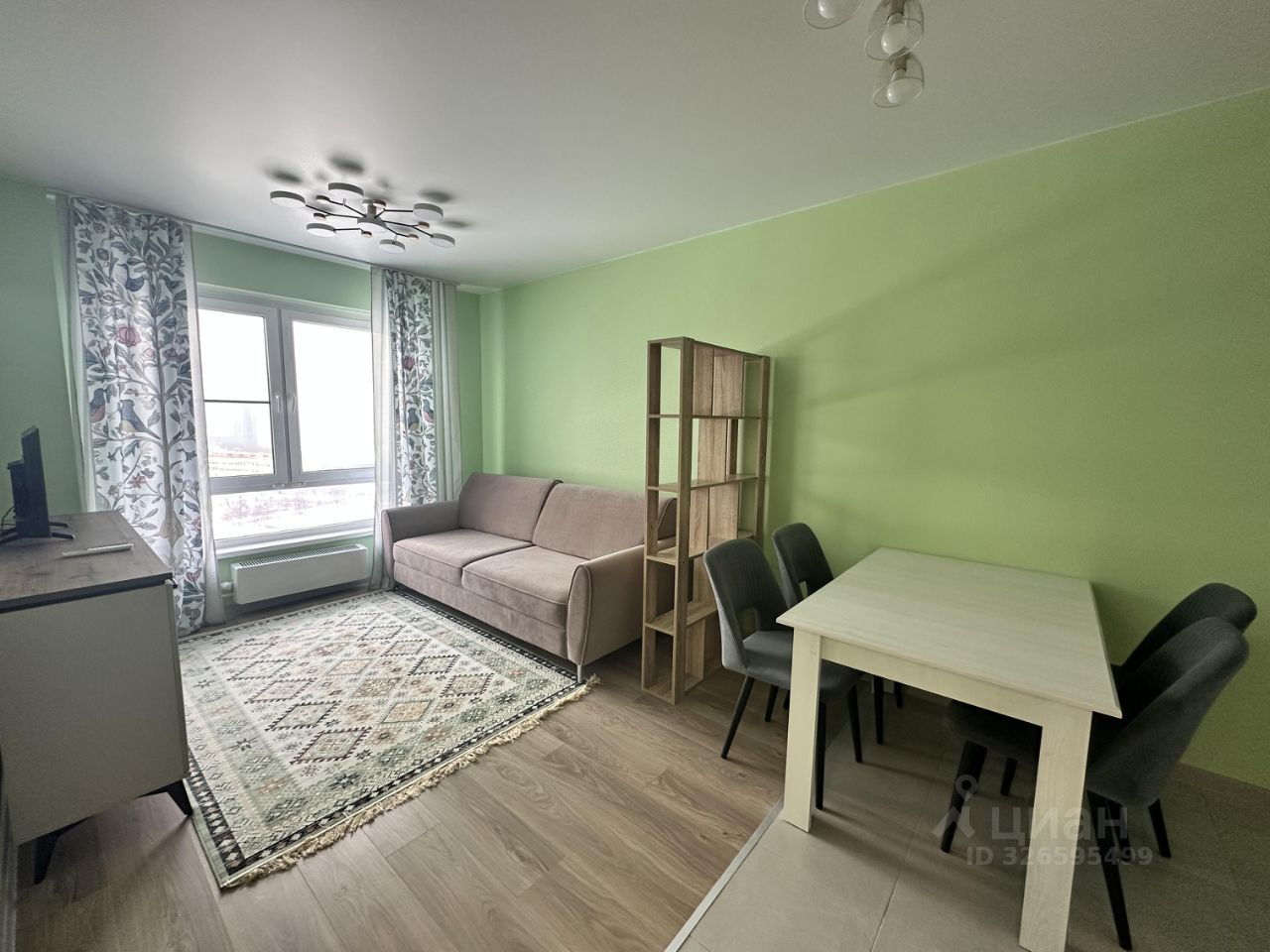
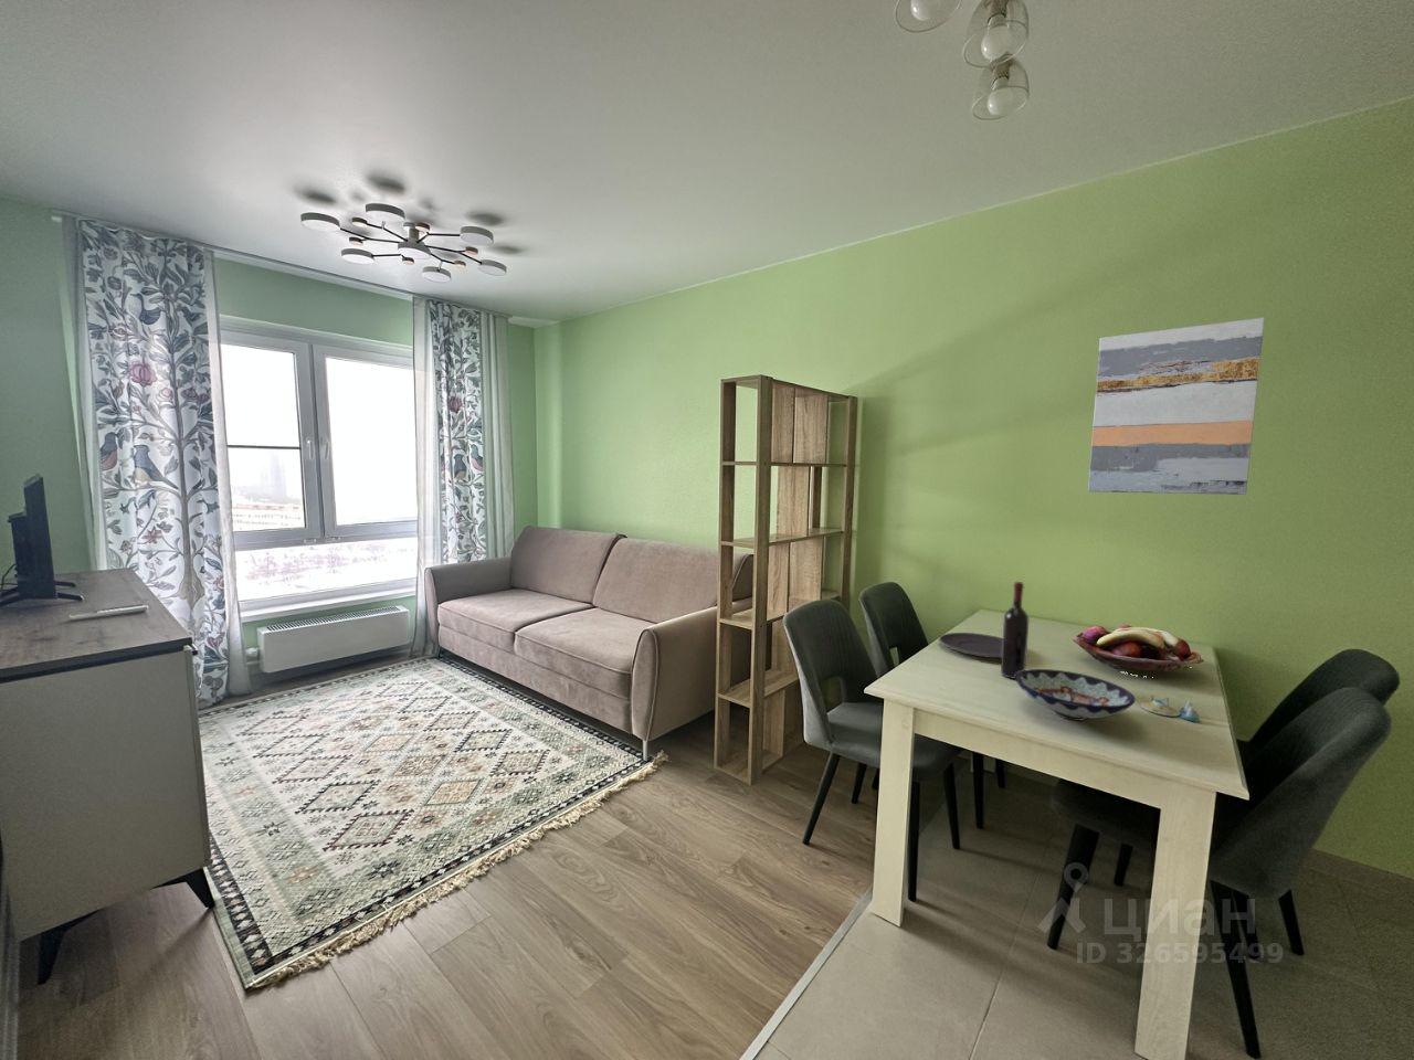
+ wall art [1087,316,1266,495]
+ salt and pepper shaker set [1139,695,1201,723]
+ fruit basket [1071,625,1205,677]
+ wine bottle [1000,581,1030,680]
+ plate [937,631,1003,659]
+ bowl [1015,668,1137,723]
